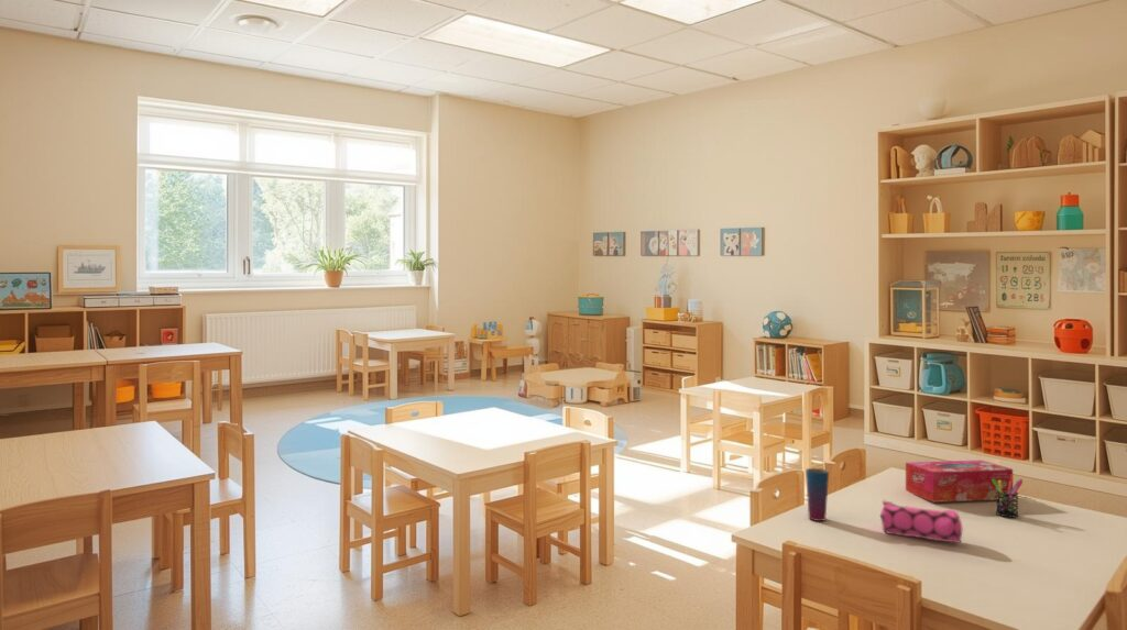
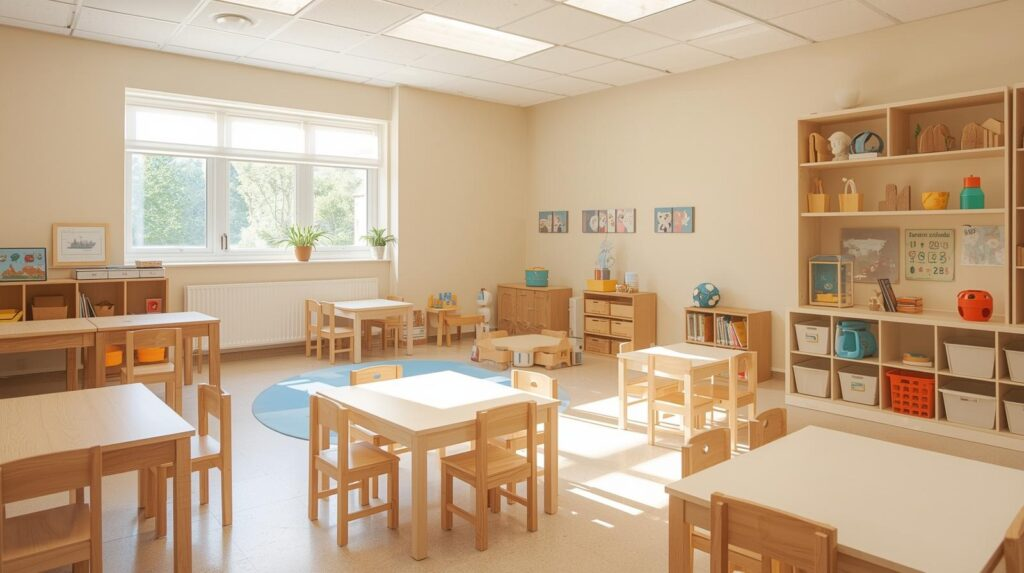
- pencil case [879,498,964,544]
- cup [805,467,830,522]
- tissue box [905,460,1014,504]
- pen holder [992,474,1024,518]
